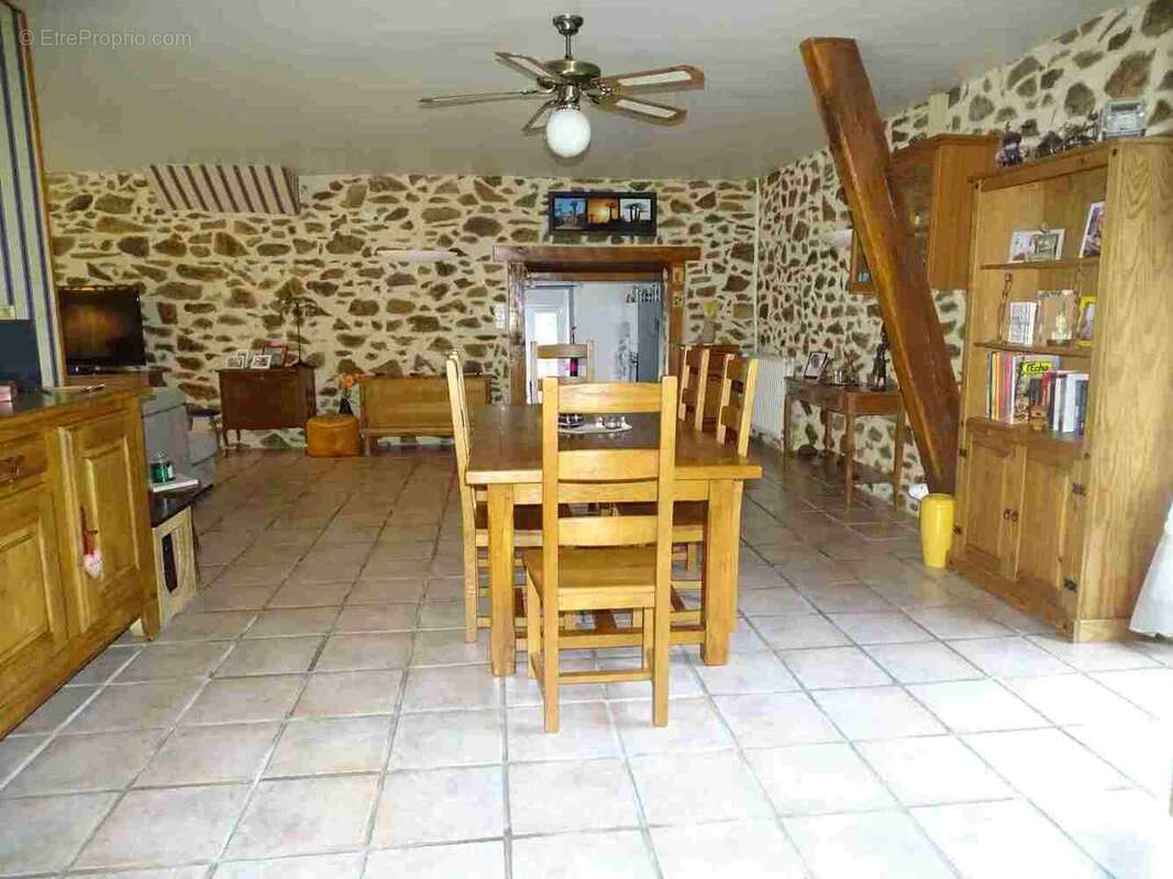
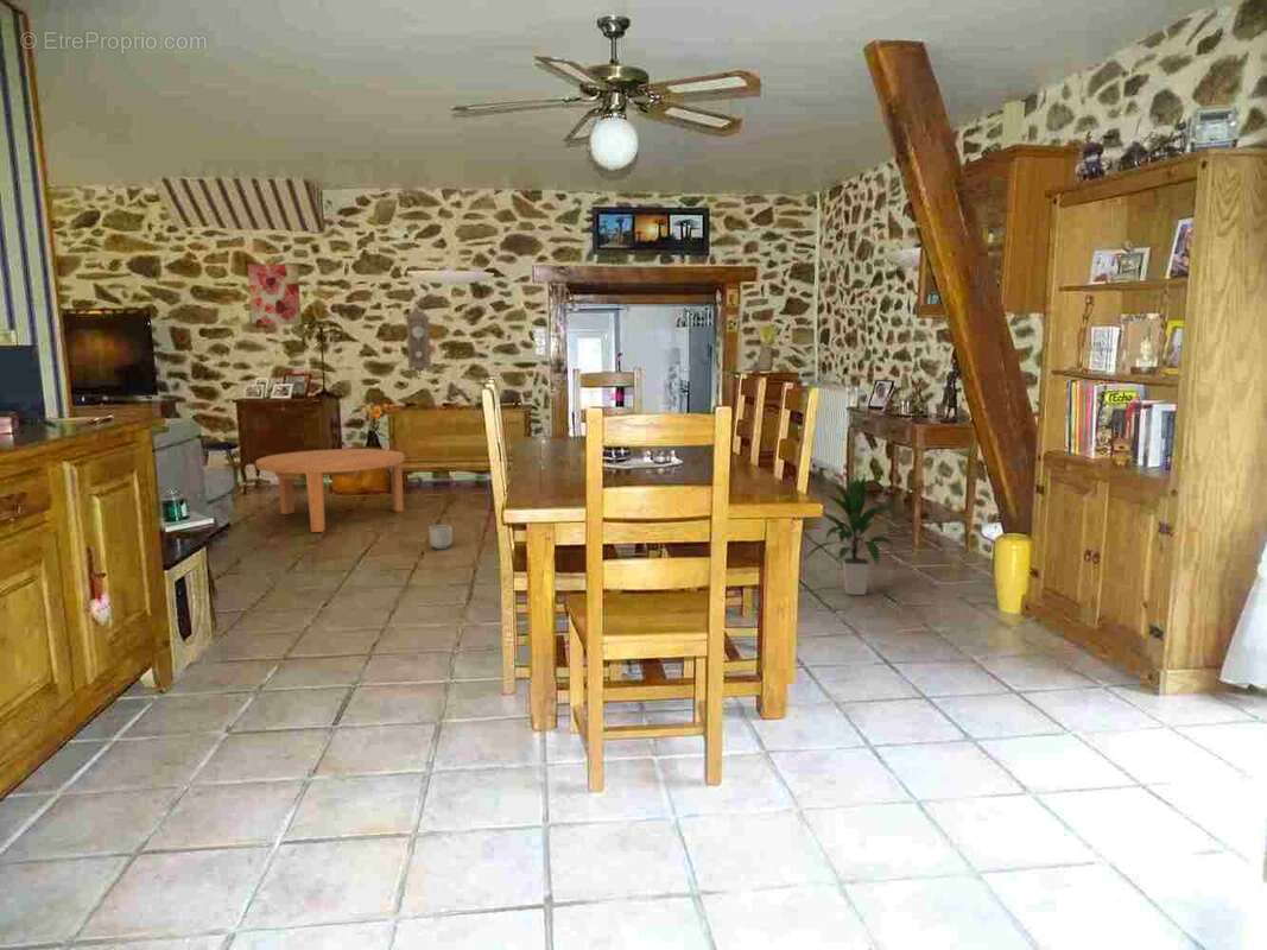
+ planter [427,524,454,551]
+ coffee table [254,448,406,533]
+ wall art [247,262,303,325]
+ pendulum clock [403,305,433,376]
+ indoor plant [805,474,901,596]
